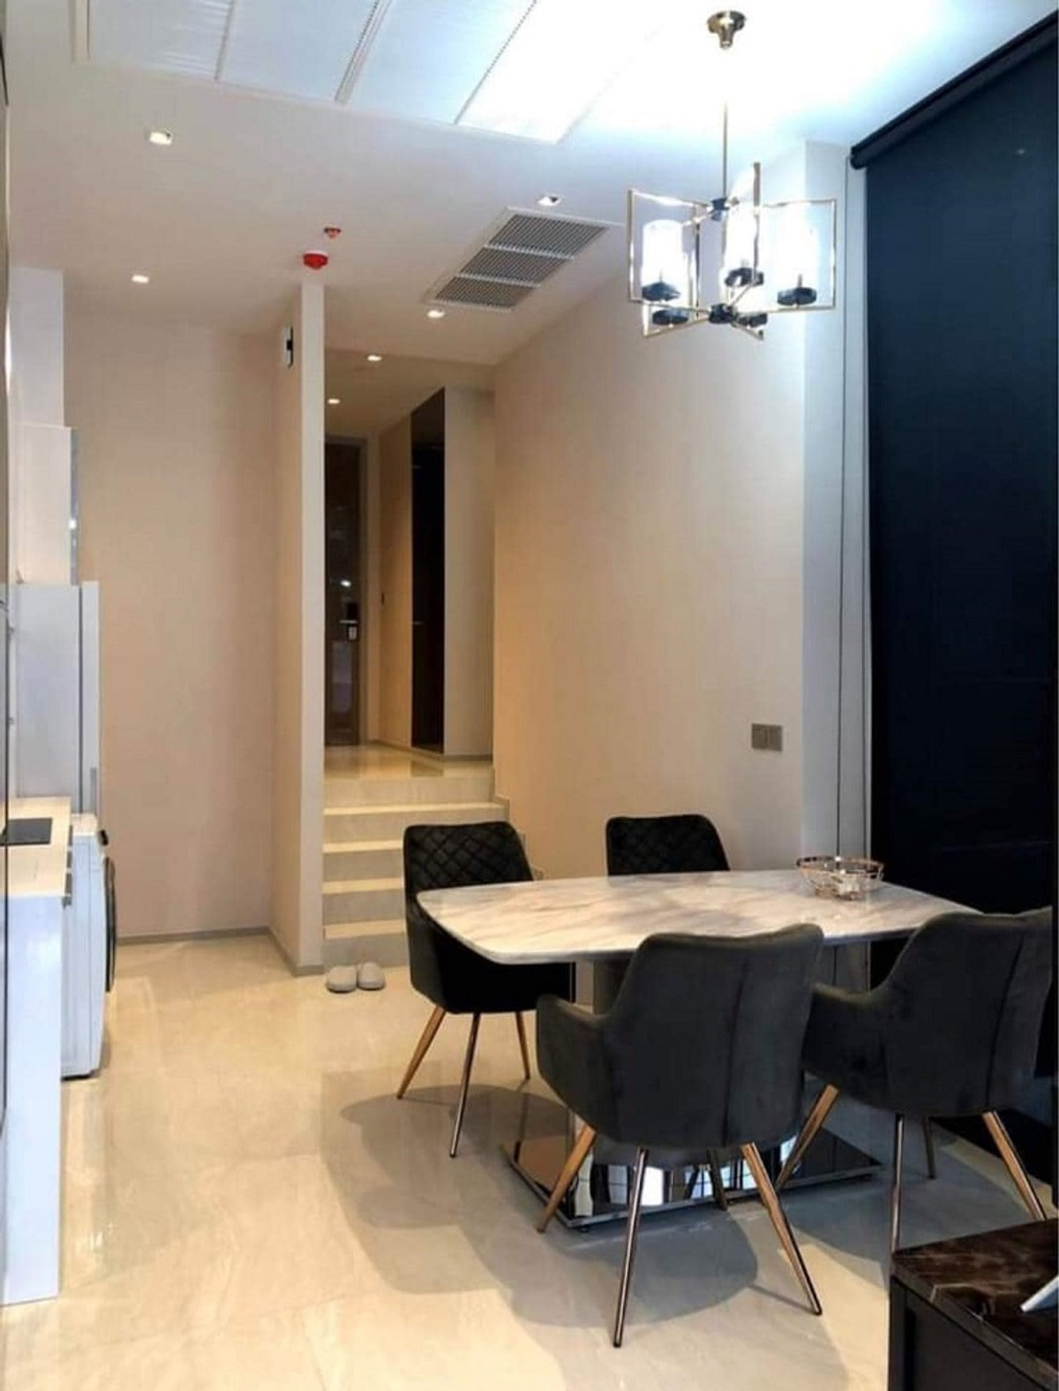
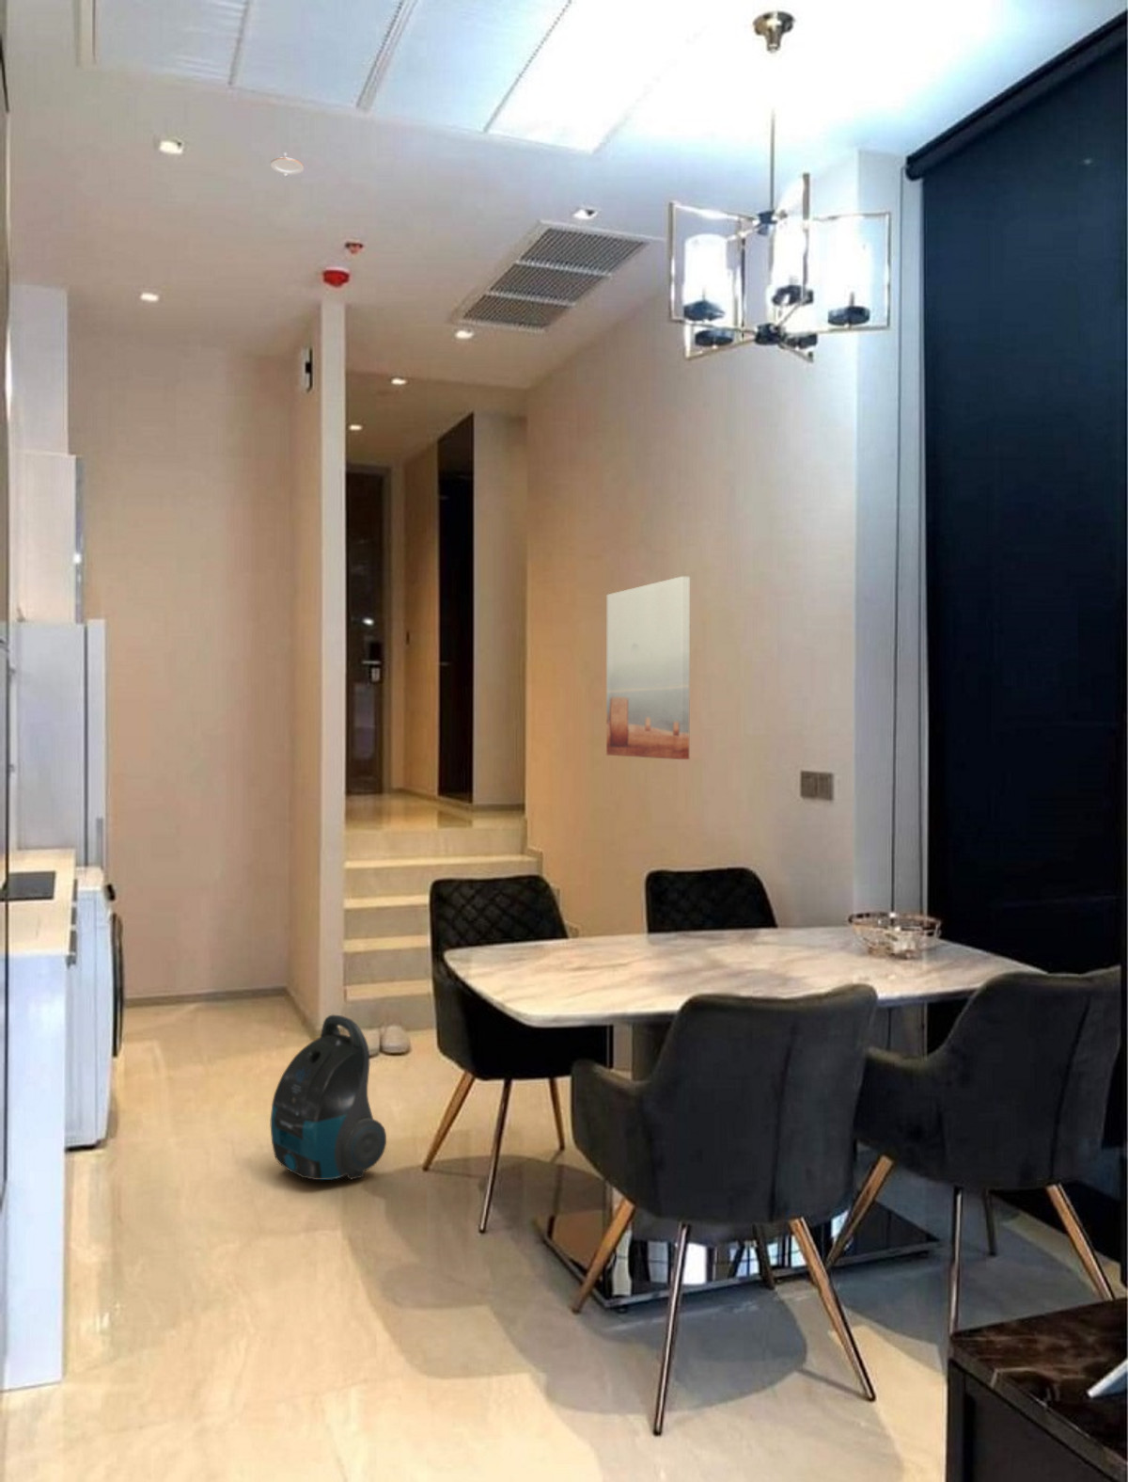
+ wall art [605,575,691,760]
+ recessed light [270,152,305,178]
+ vacuum cleaner [270,1014,387,1181]
